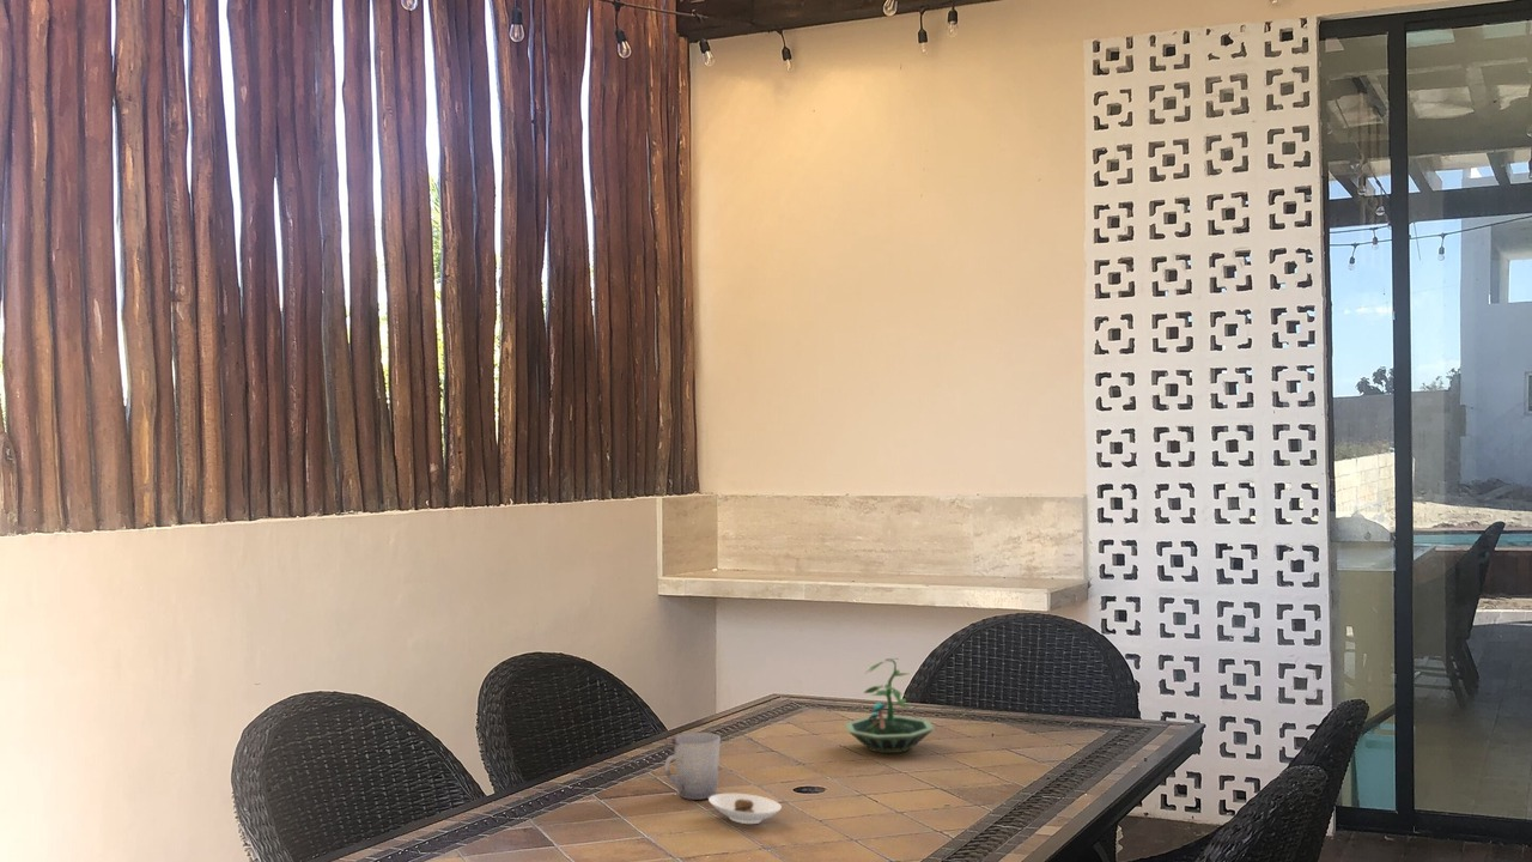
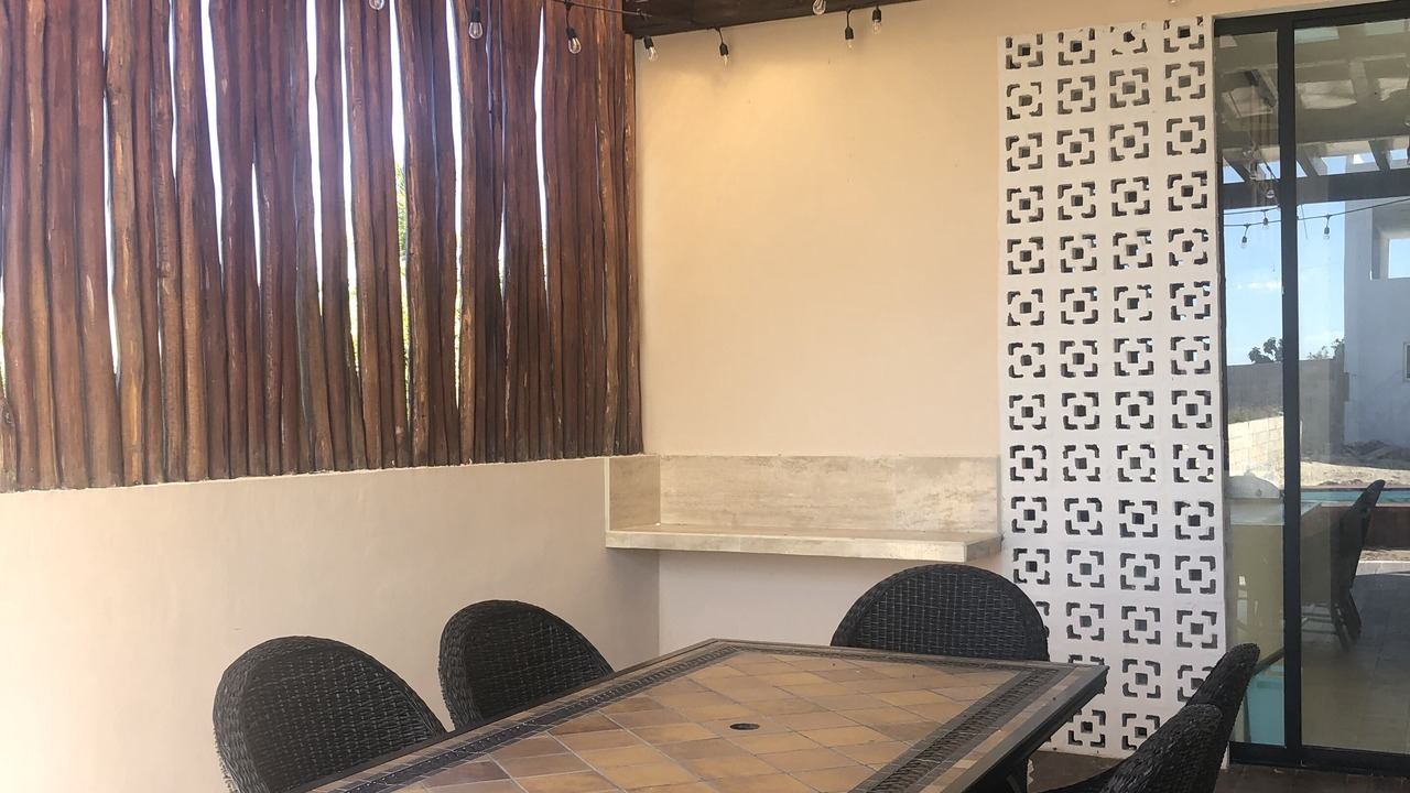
- terrarium [844,657,936,754]
- saucer [707,793,783,825]
- cup [663,732,722,801]
